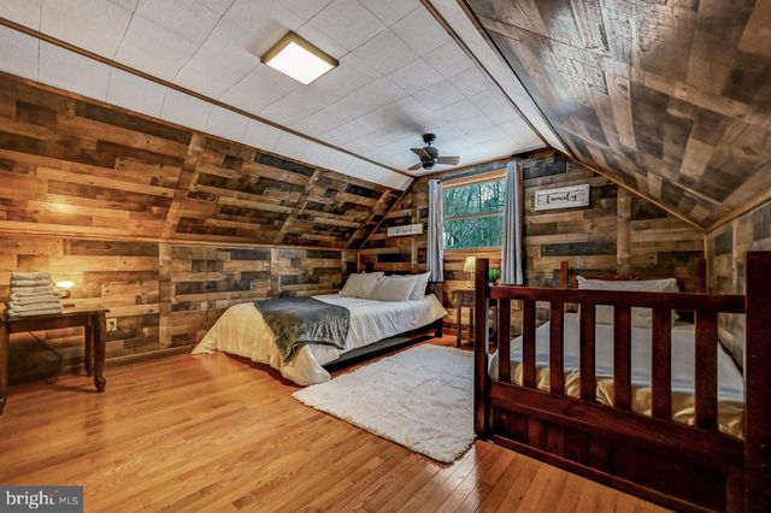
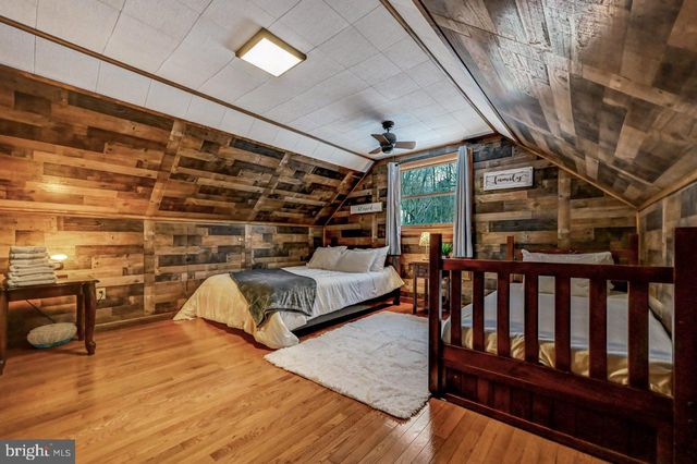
+ basket [26,321,78,349]
